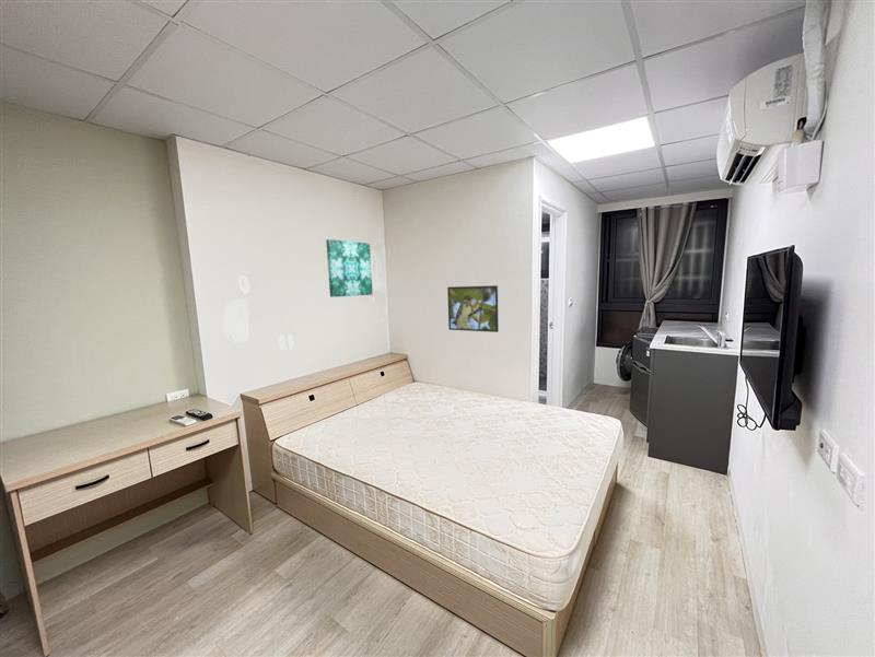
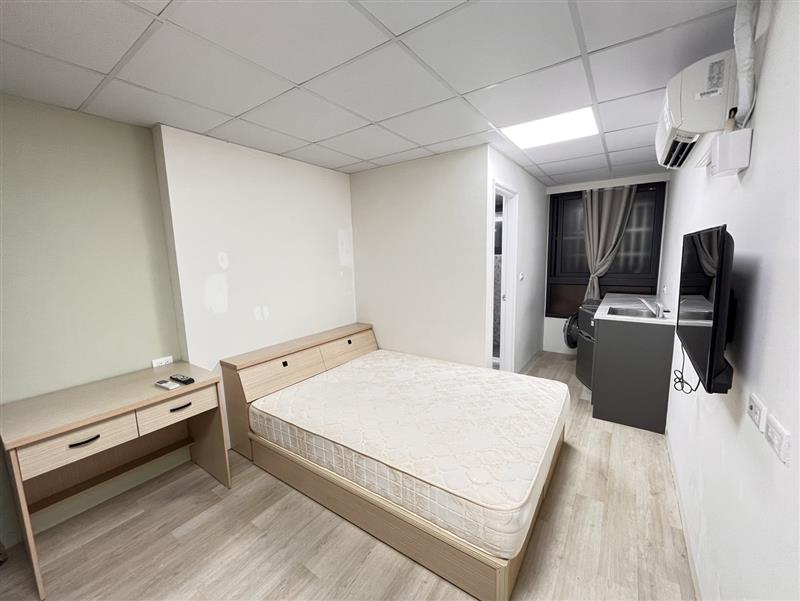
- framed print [446,284,500,333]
- wall art [325,238,373,298]
